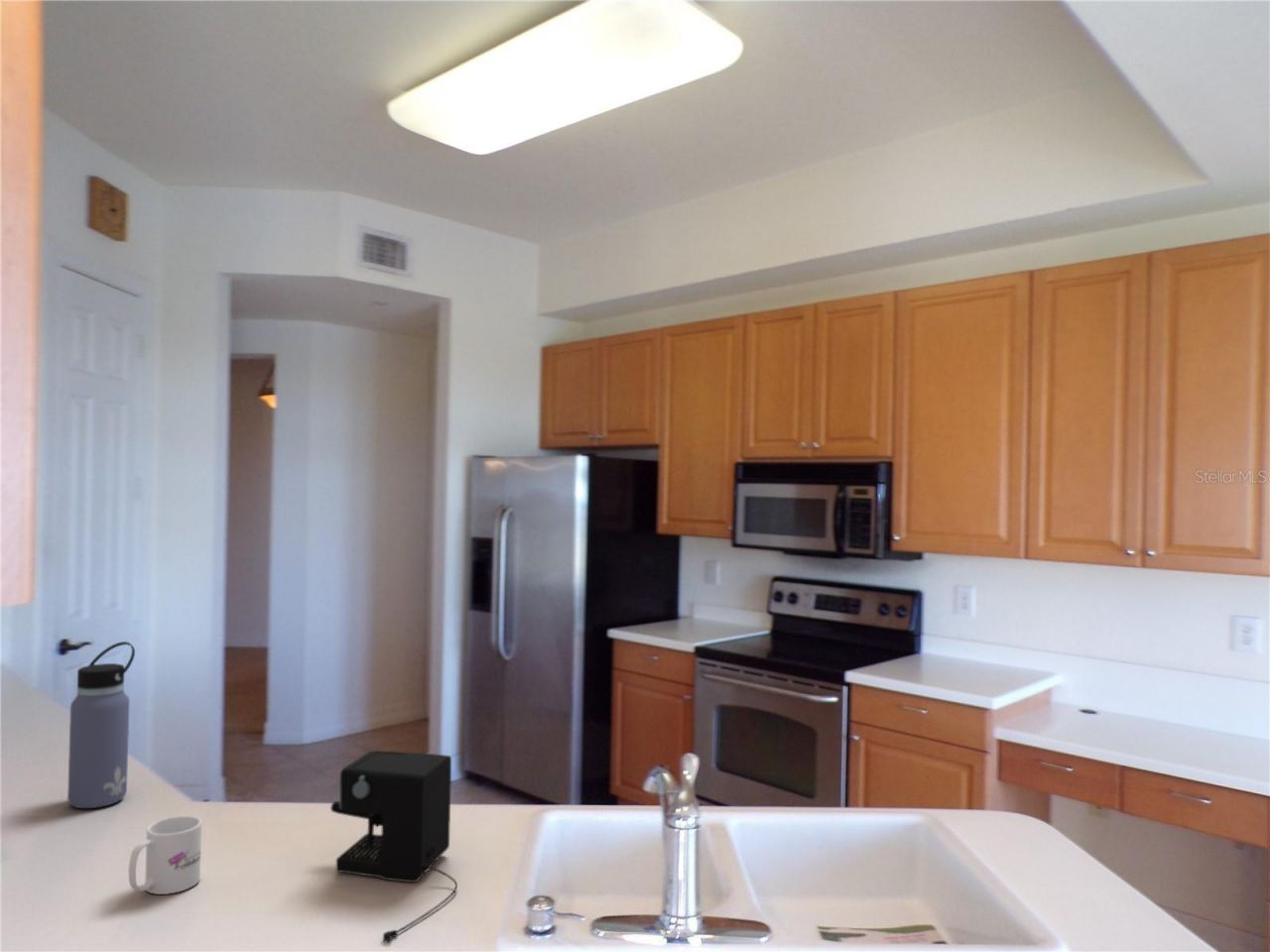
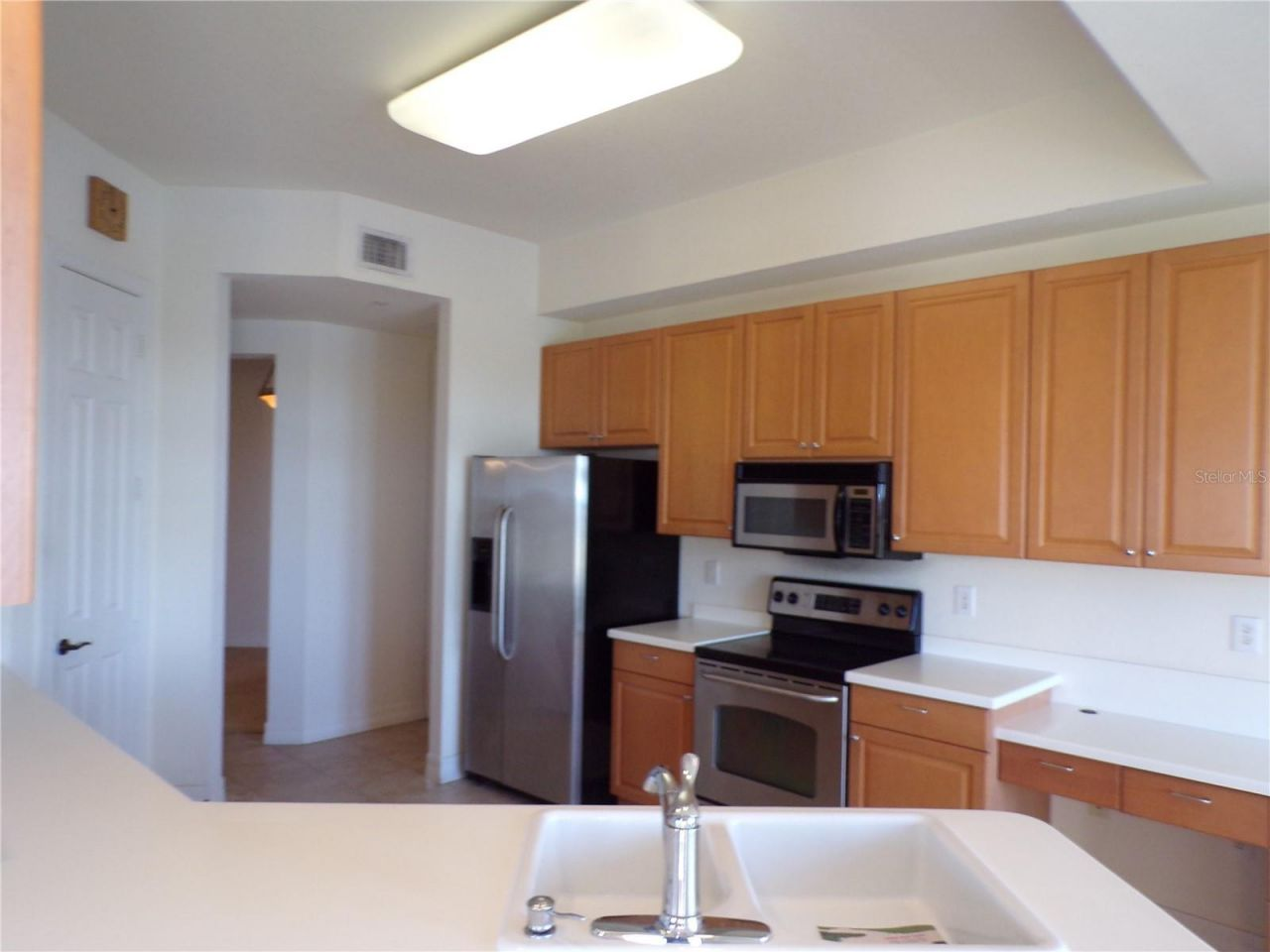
- coffee maker [329,750,458,944]
- water bottle [66,641,136,809]
- mug [128,815,202,895]
